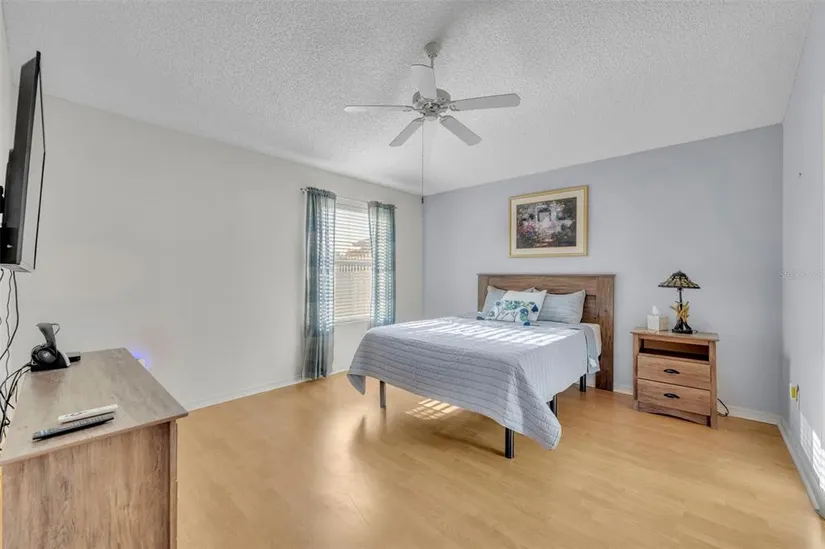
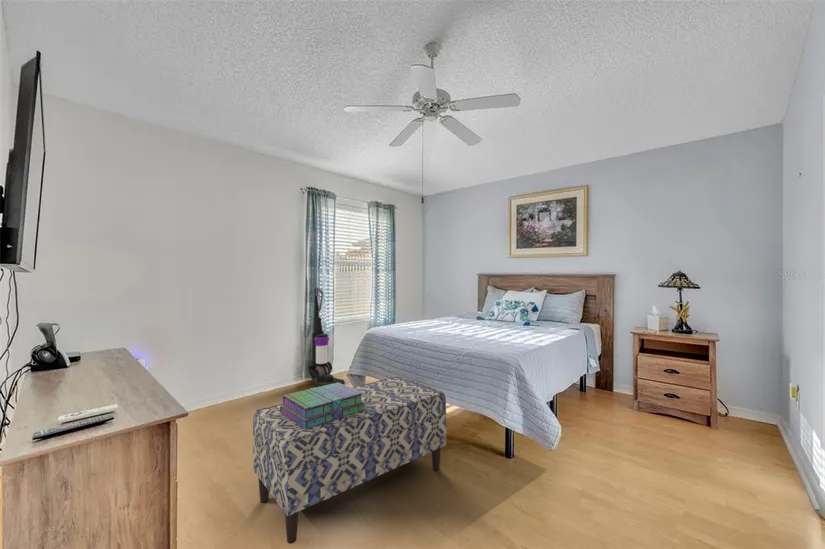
+ bench [252,376,447,545]
+ vacuum cleaner [307,286,346,387]
+ stack of books [280,382,366,429]
